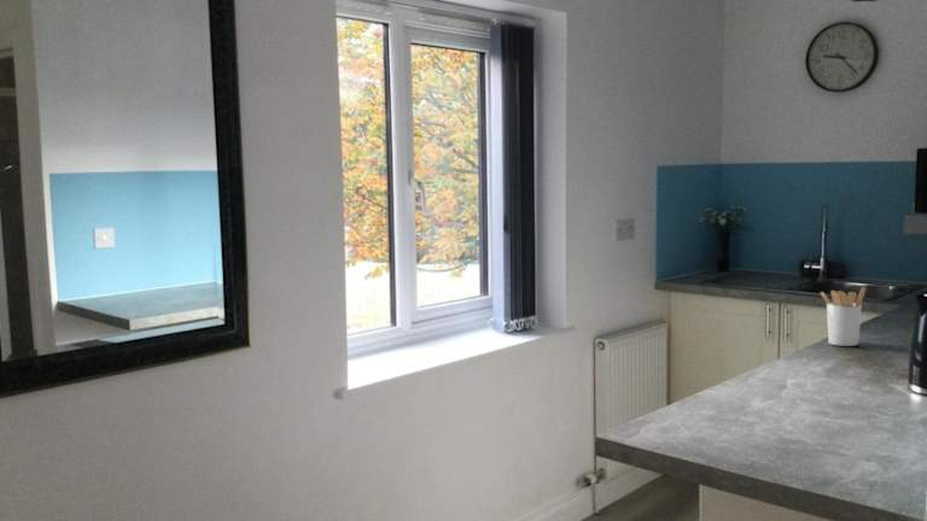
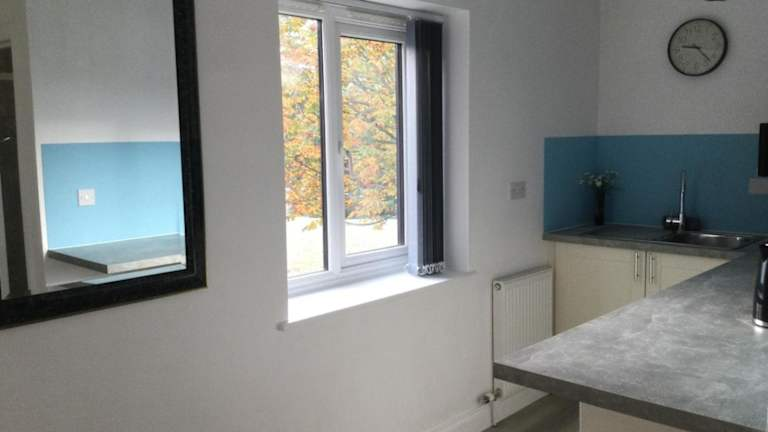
- utensil holder [818,285,867,347]
